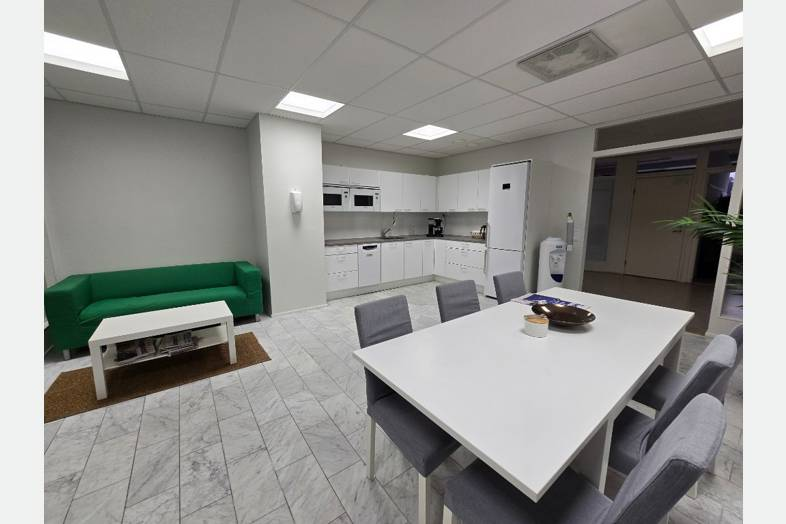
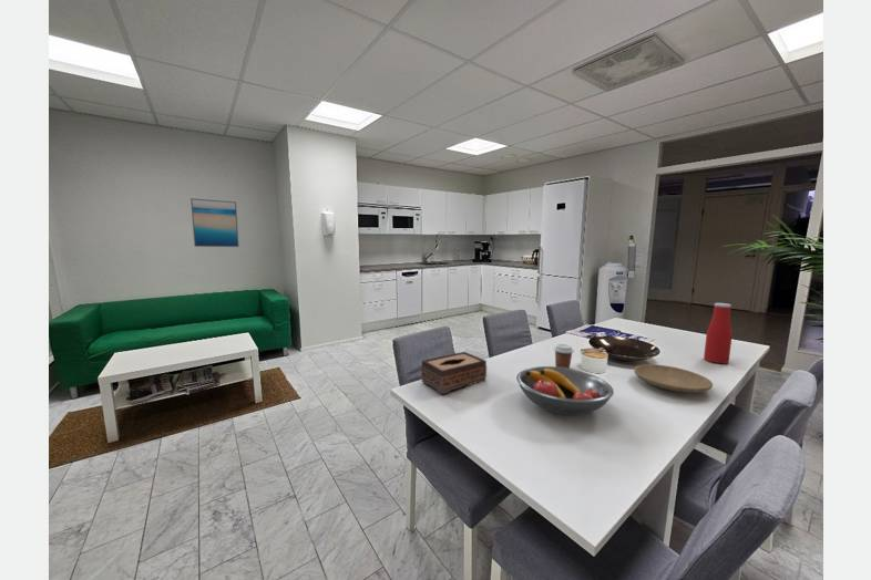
+ tissue box [420,351,488,395]
+ bottle [703,302,734,364]
+ plate [633,363,714,394]
+ fruit bowl [515,365,615,416]
+ coffee cup [553,343,575,369]
+ wall art [189,197,240,248]
